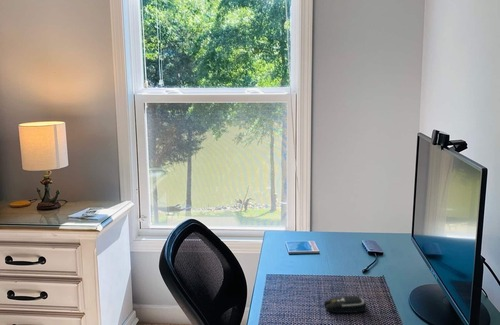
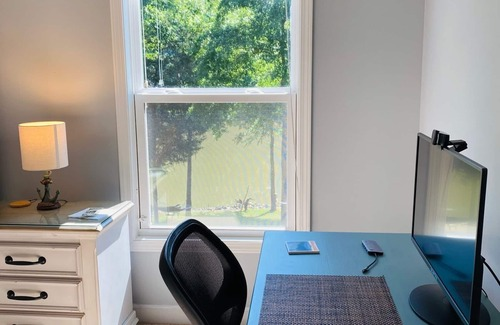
- computer mouse [323,295,367,314]
